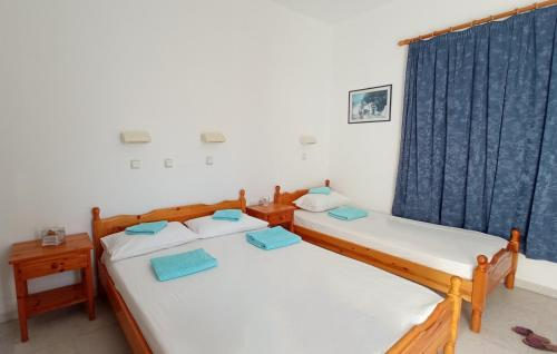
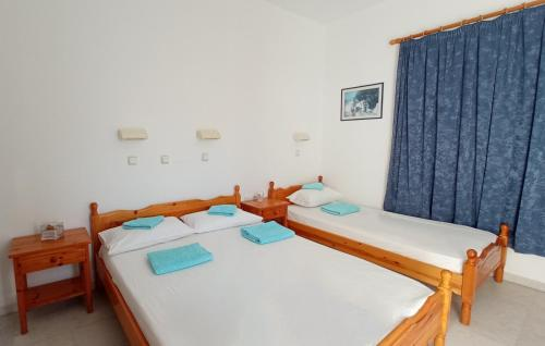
- slippers [510,325,557,352]
